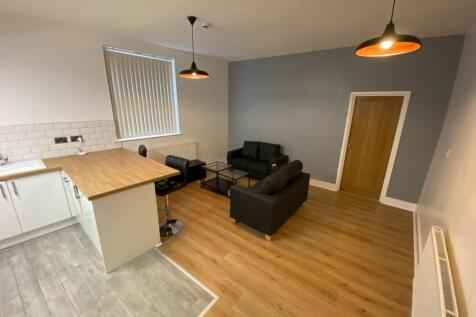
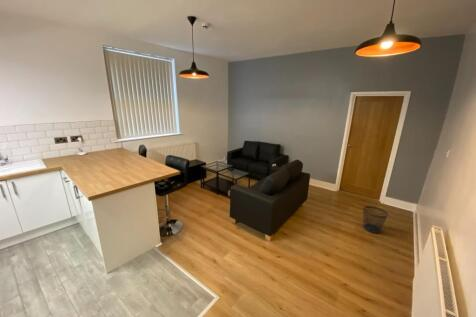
+ wastebasket [362,205,389,234]
